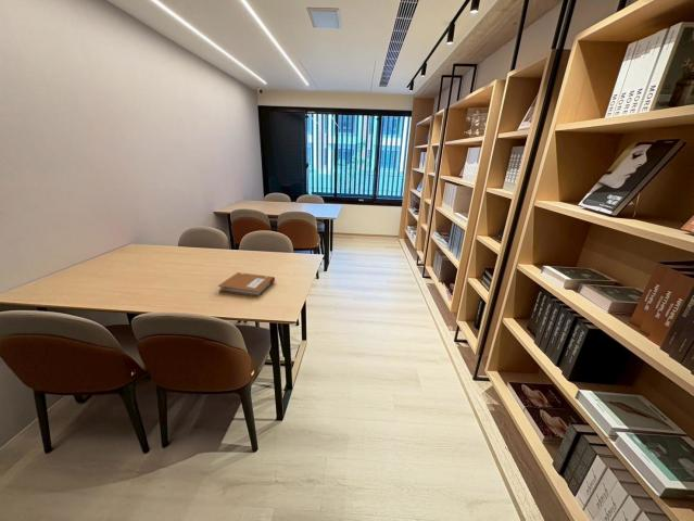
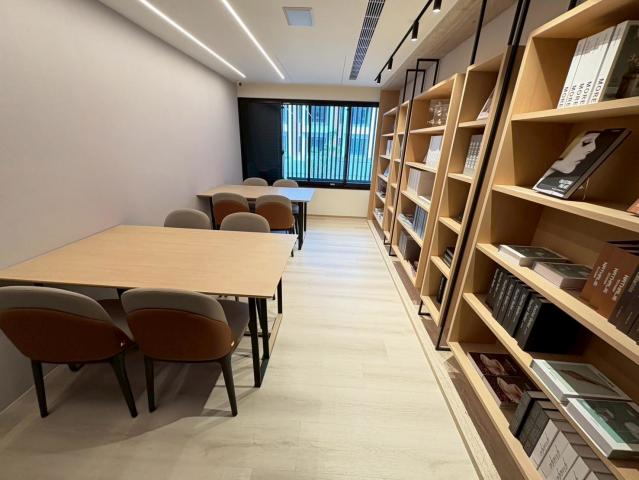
- notebook [217,271,276,297]
